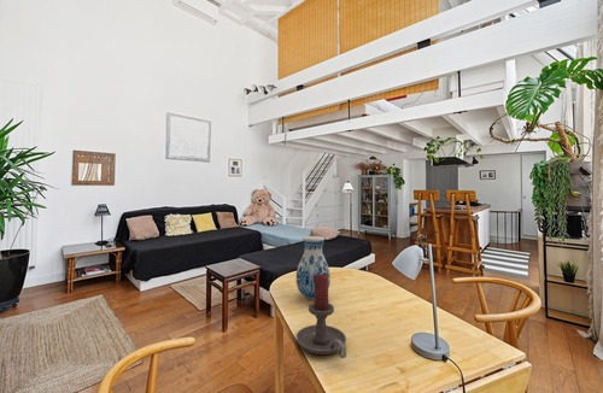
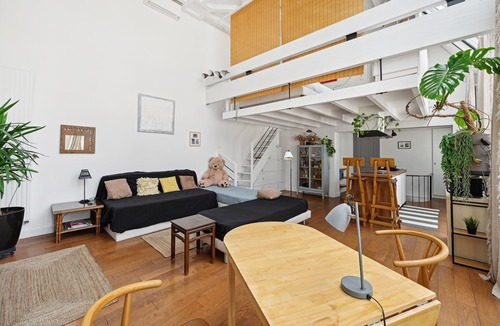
- vase [295,235,332,300]
- candle holder [295,274,347,359]
